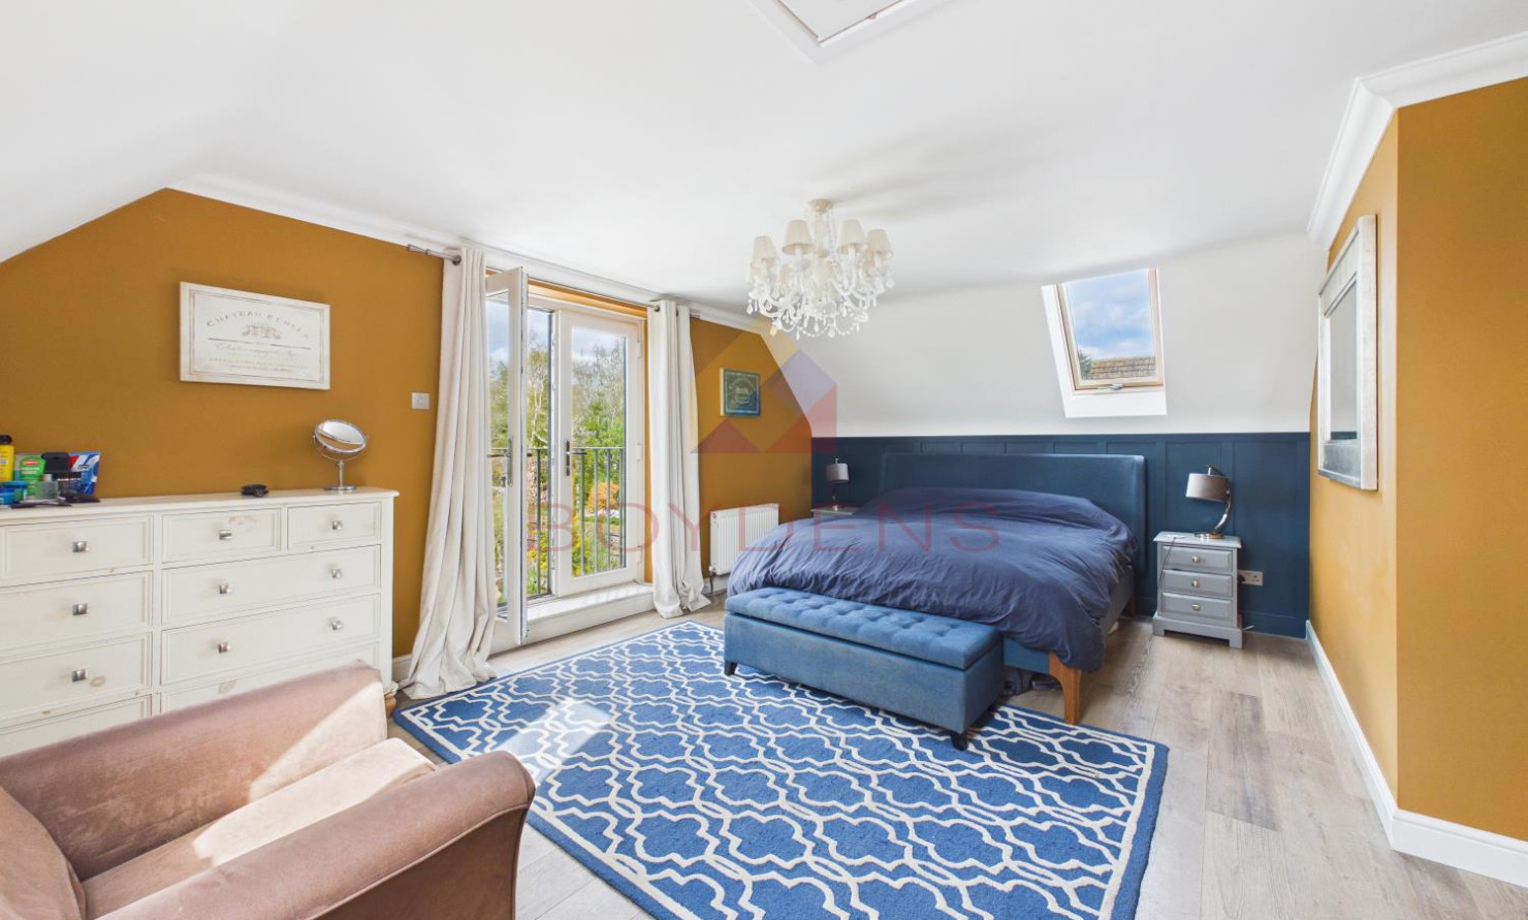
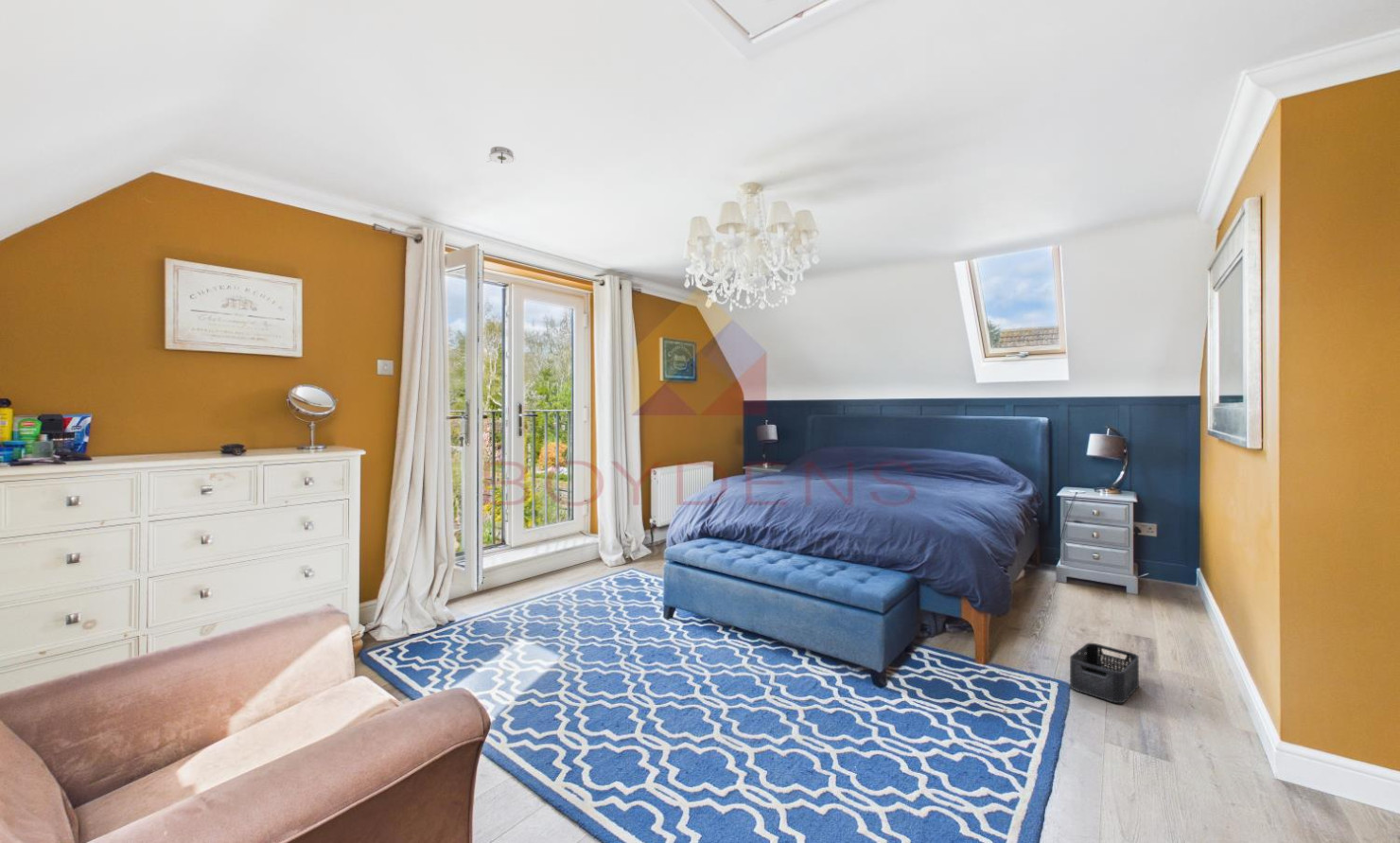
+ storage bin [1069,642,1140,704]
+ smoke detector [487,146,516,165]
